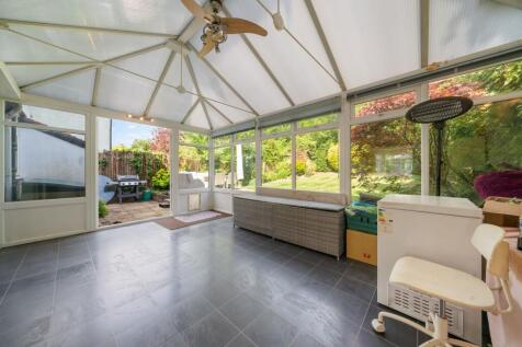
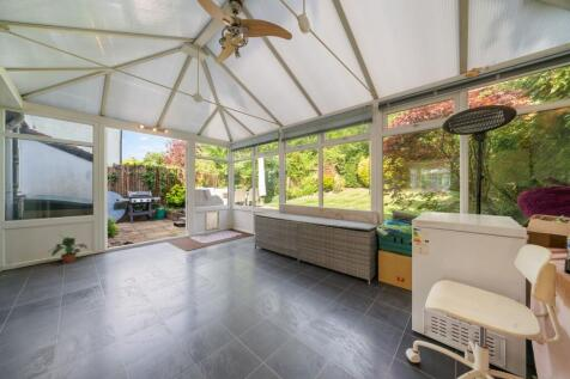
+ potted plant [48,234,89,264]
